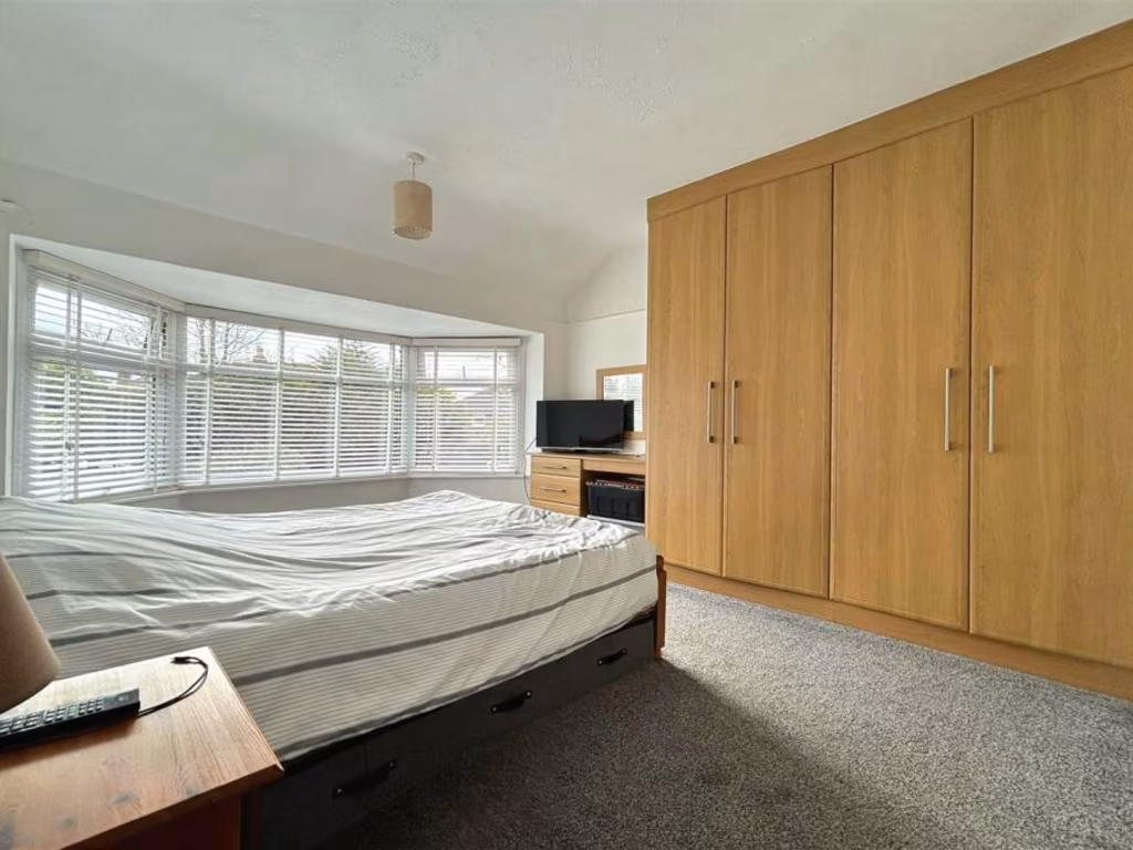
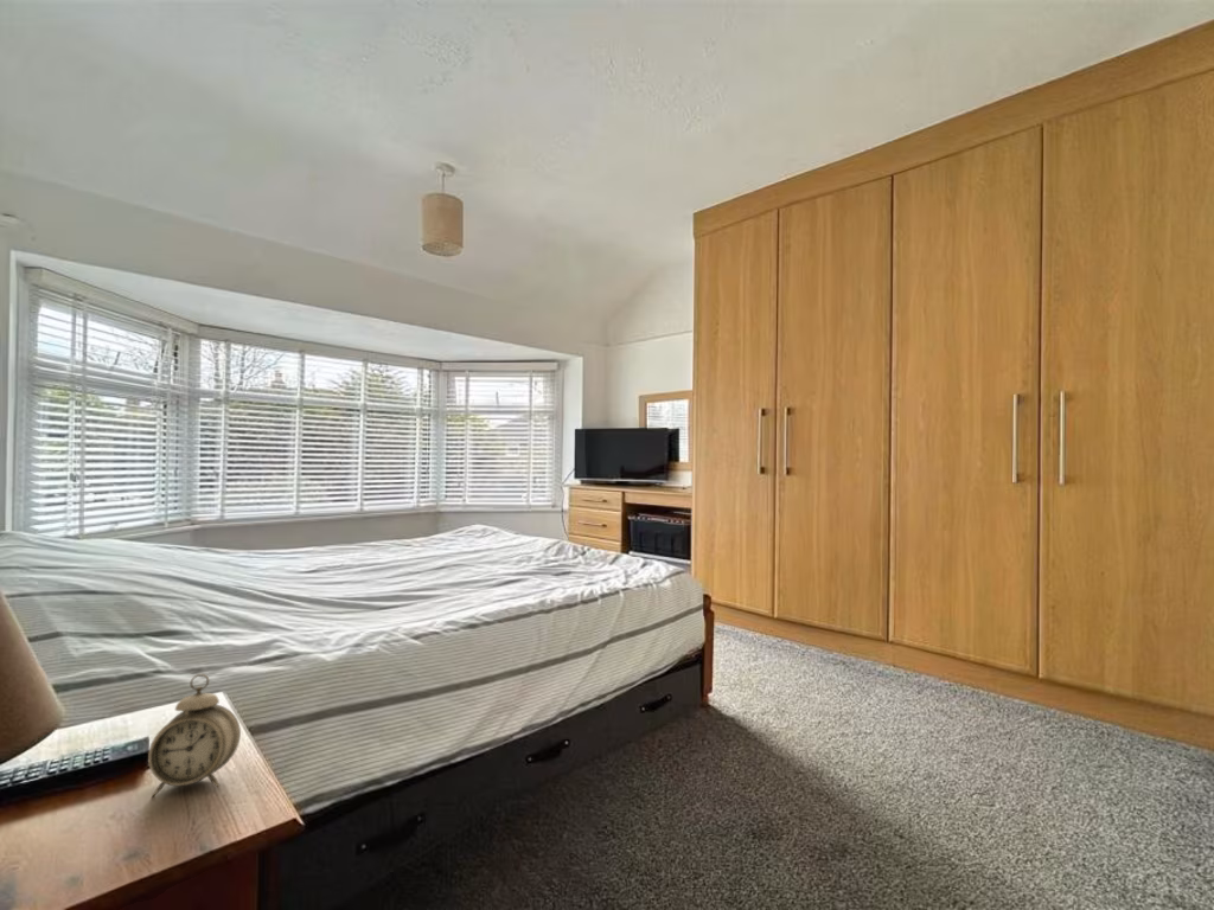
+ alarm clock [147,673,242,797]
